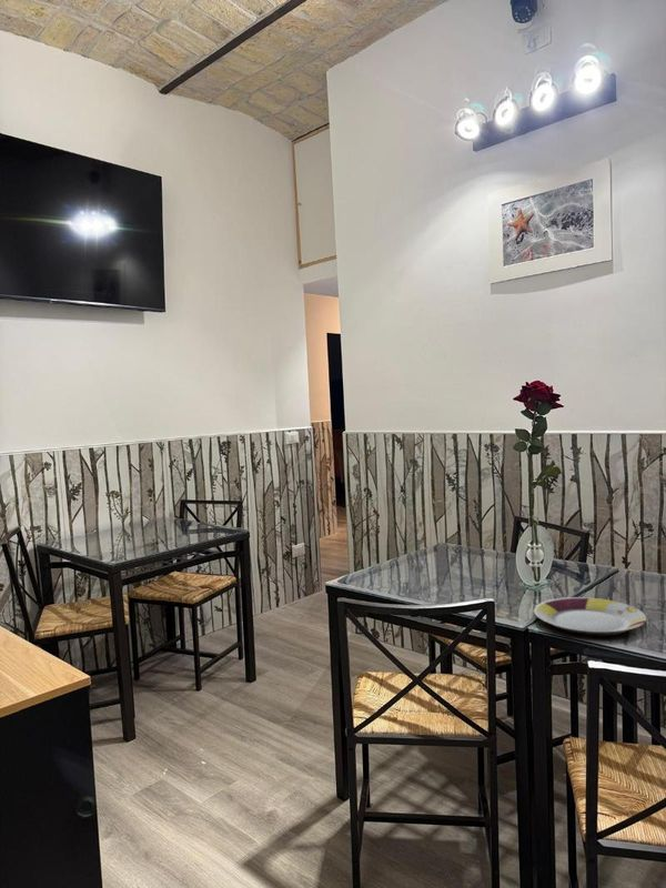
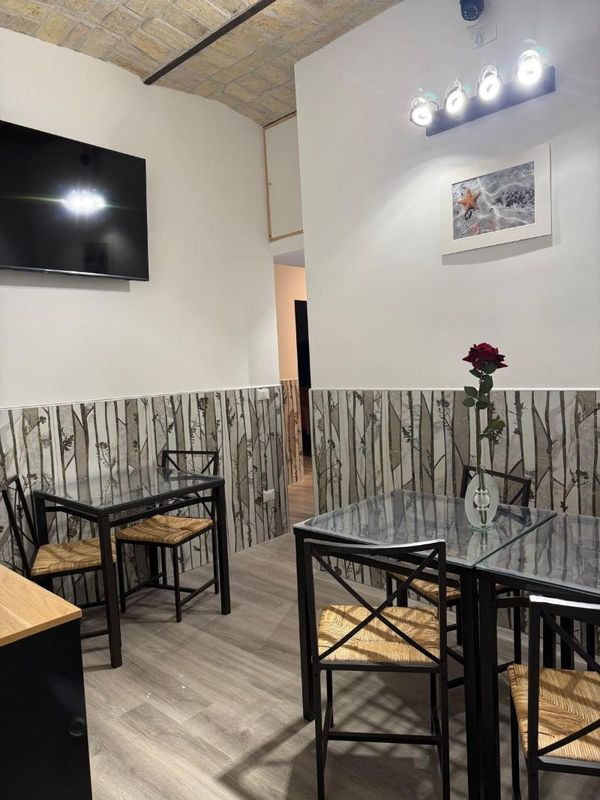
- plate [533,596,647,636]
